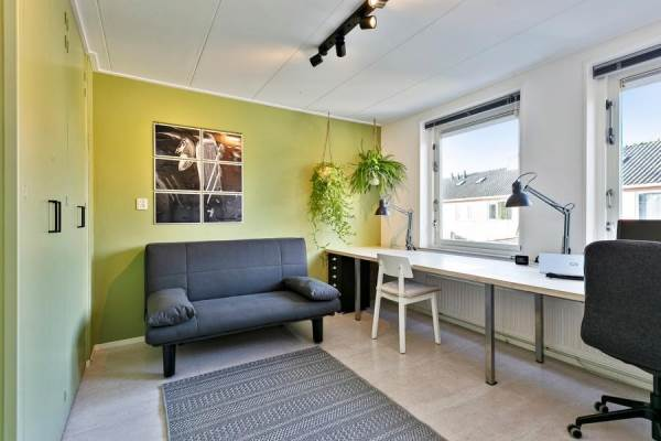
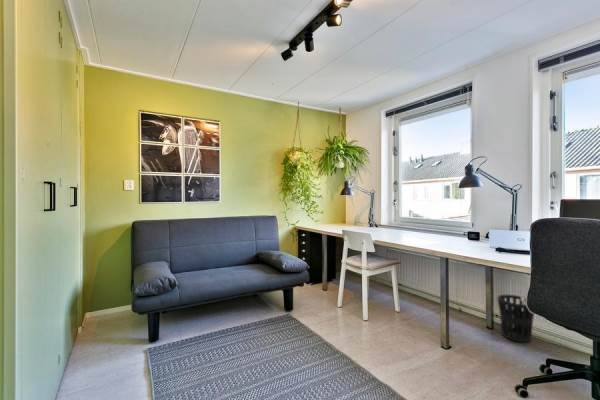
+ wastebasket [496,294,535,343]
